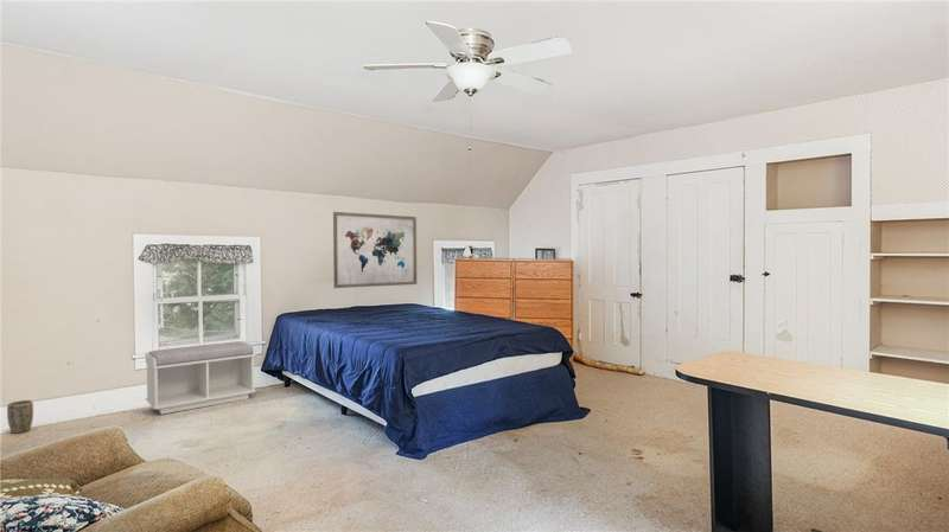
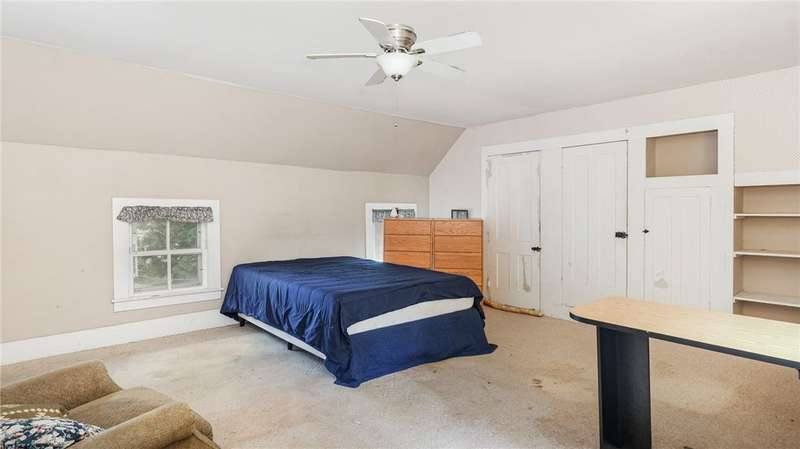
- bench [145,340,256,416]
- plant pot [6,399,34,435]
- wall art [332,211,418,289]
